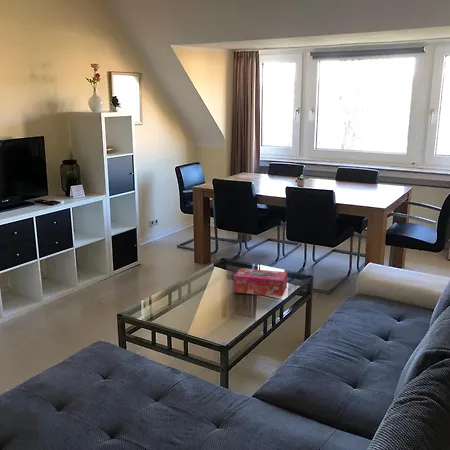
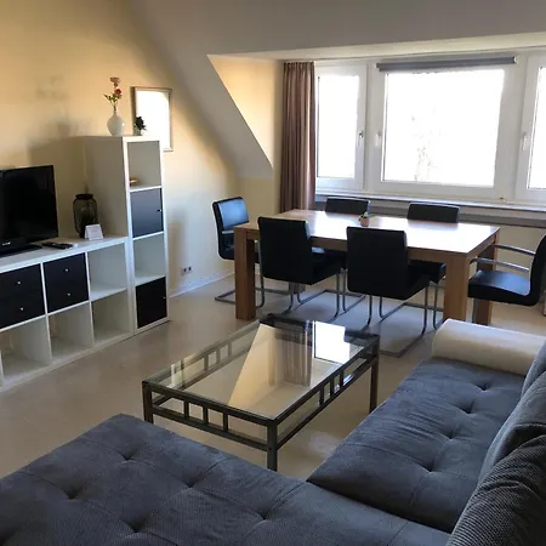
- tissue box [233,267,288,297]
